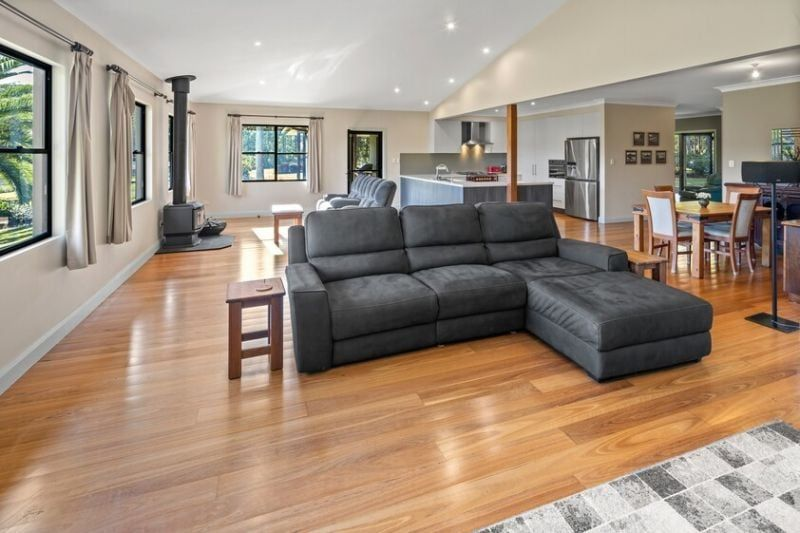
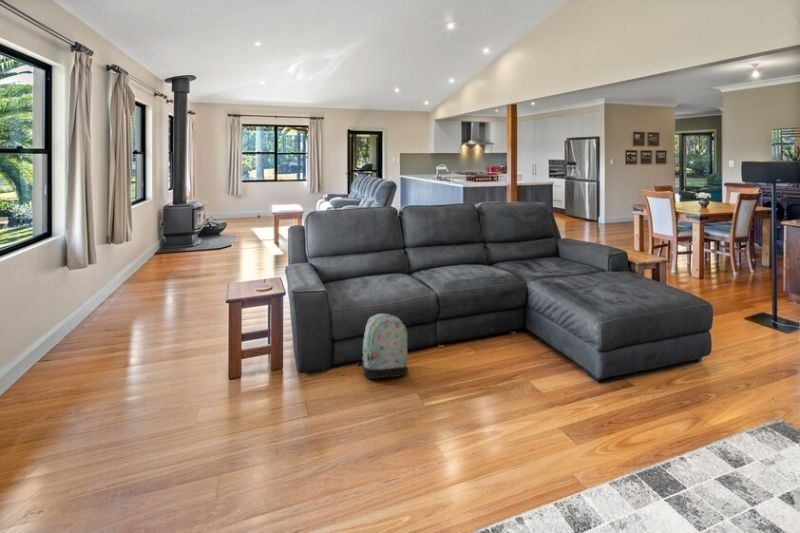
+ backpack [356,313,409,380]
